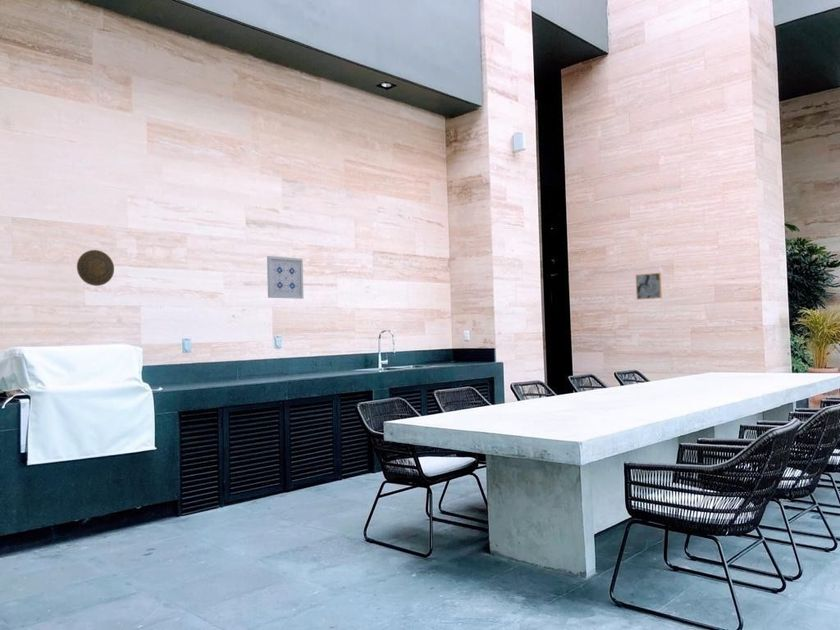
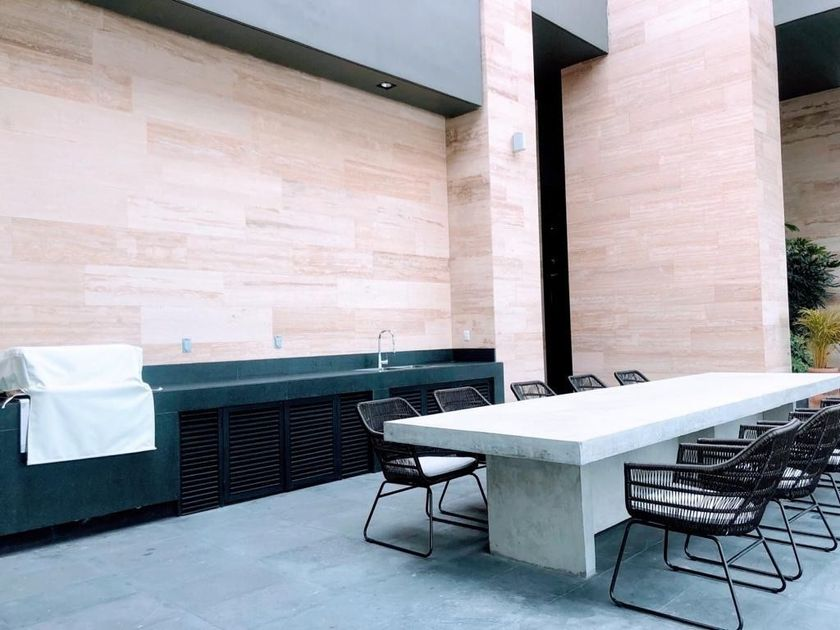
- wall art [266,255,304,300]
- decorative plate [76,249,115,287]
- wall art [635,272,663,301]
